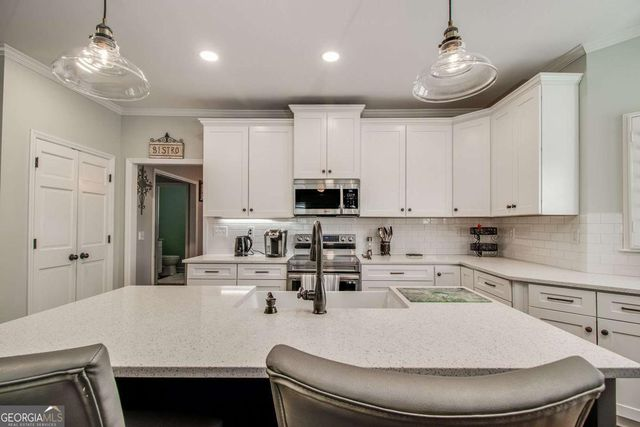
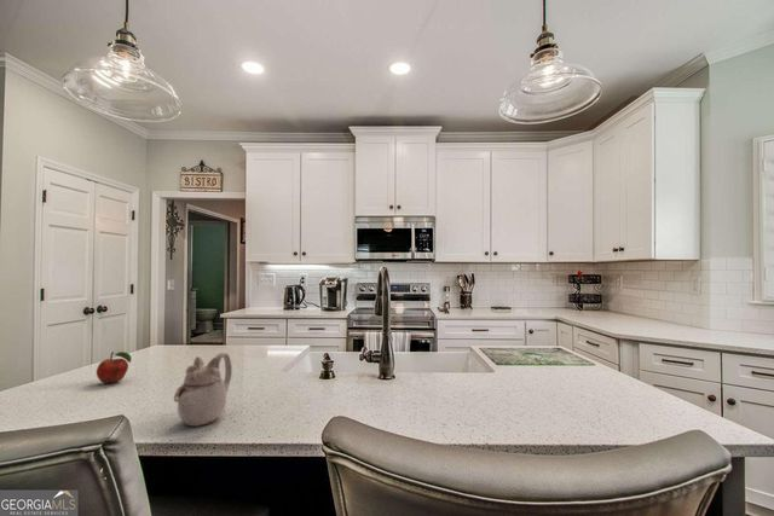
+ teapot [173,352,233,428]
+ fruit [96,350,133,384]
